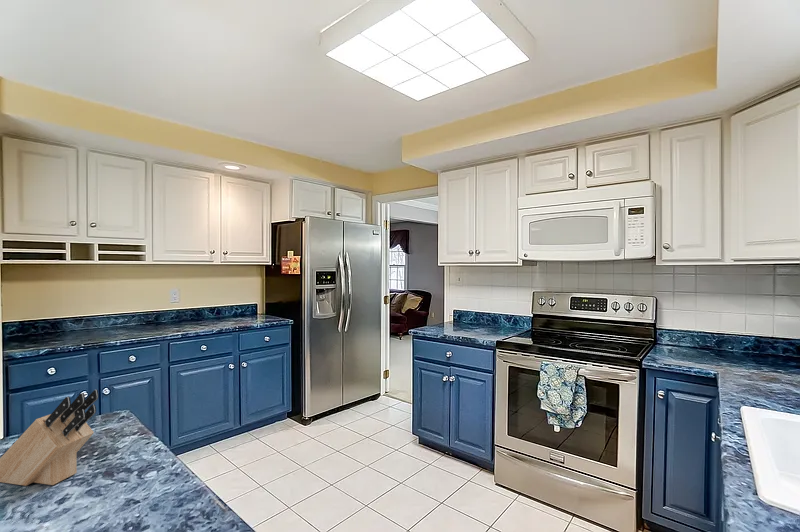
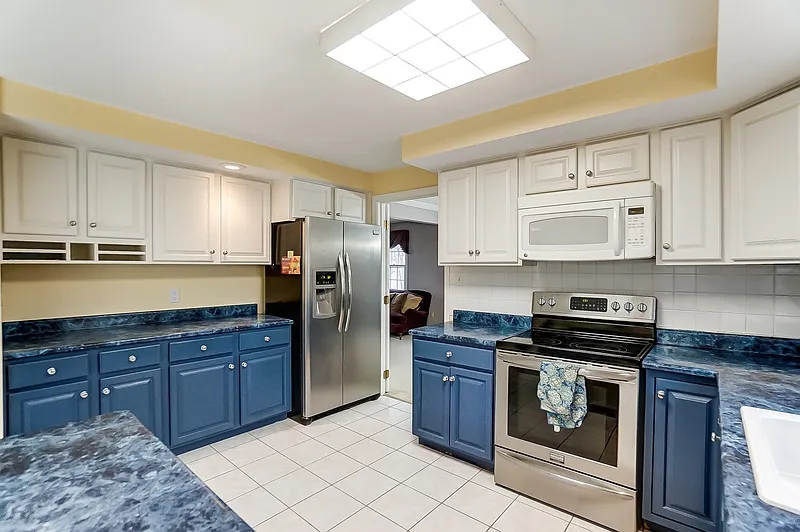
- knife block [0,389,100,487]
